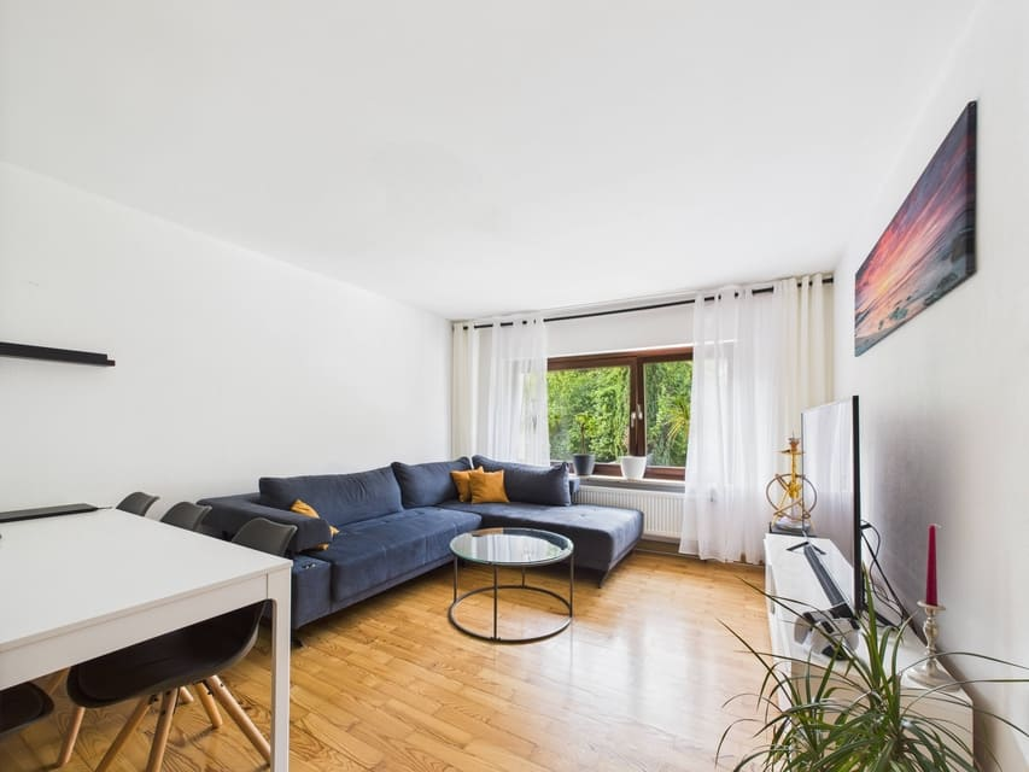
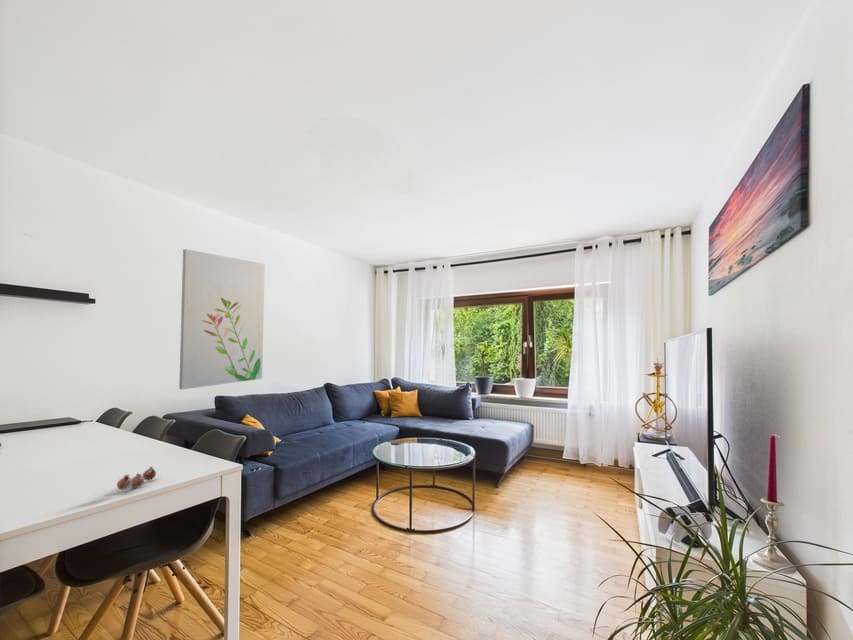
+ decorative ball [116,466,157,491]
+ wall art [178,248,266,390]
